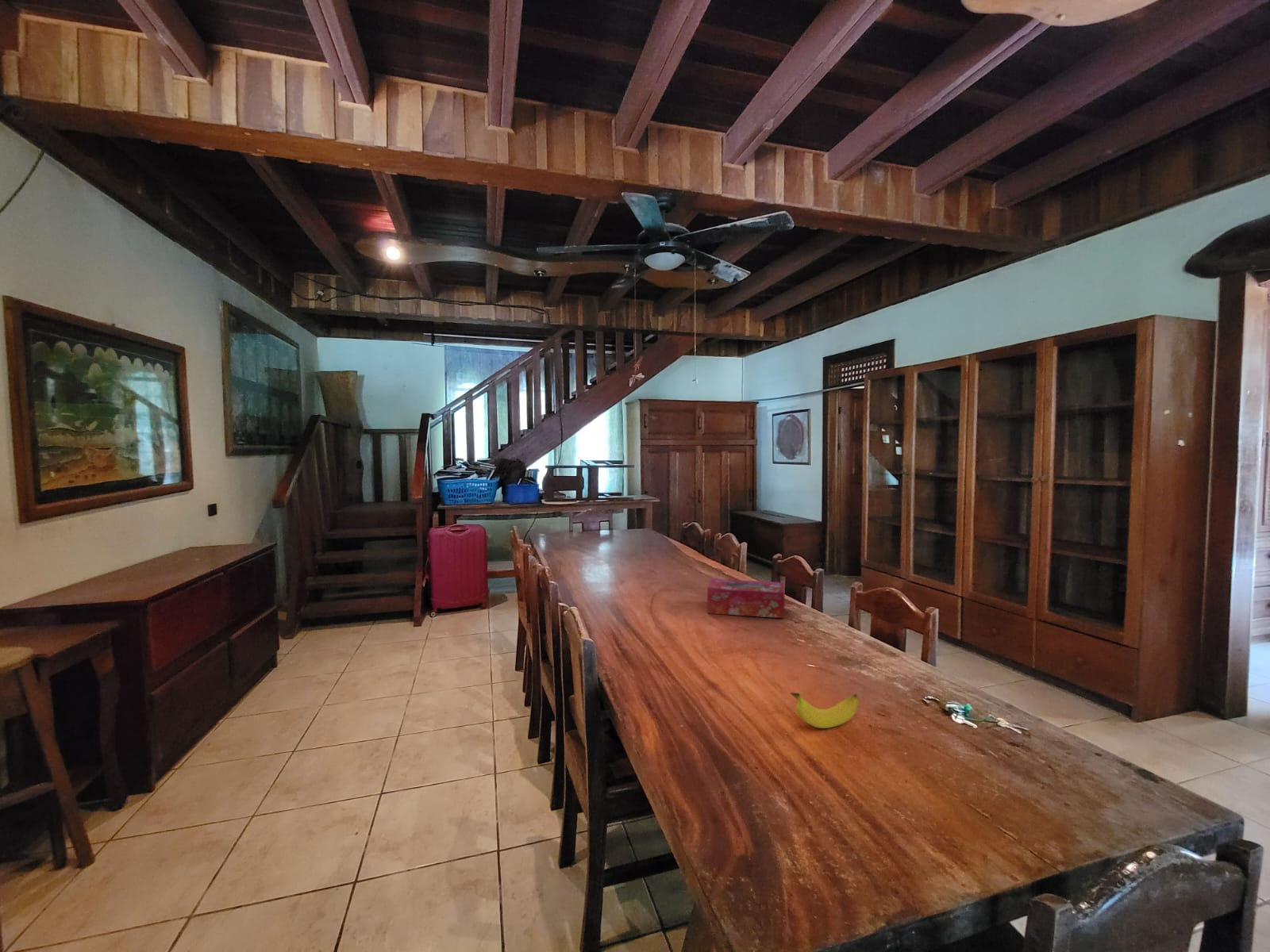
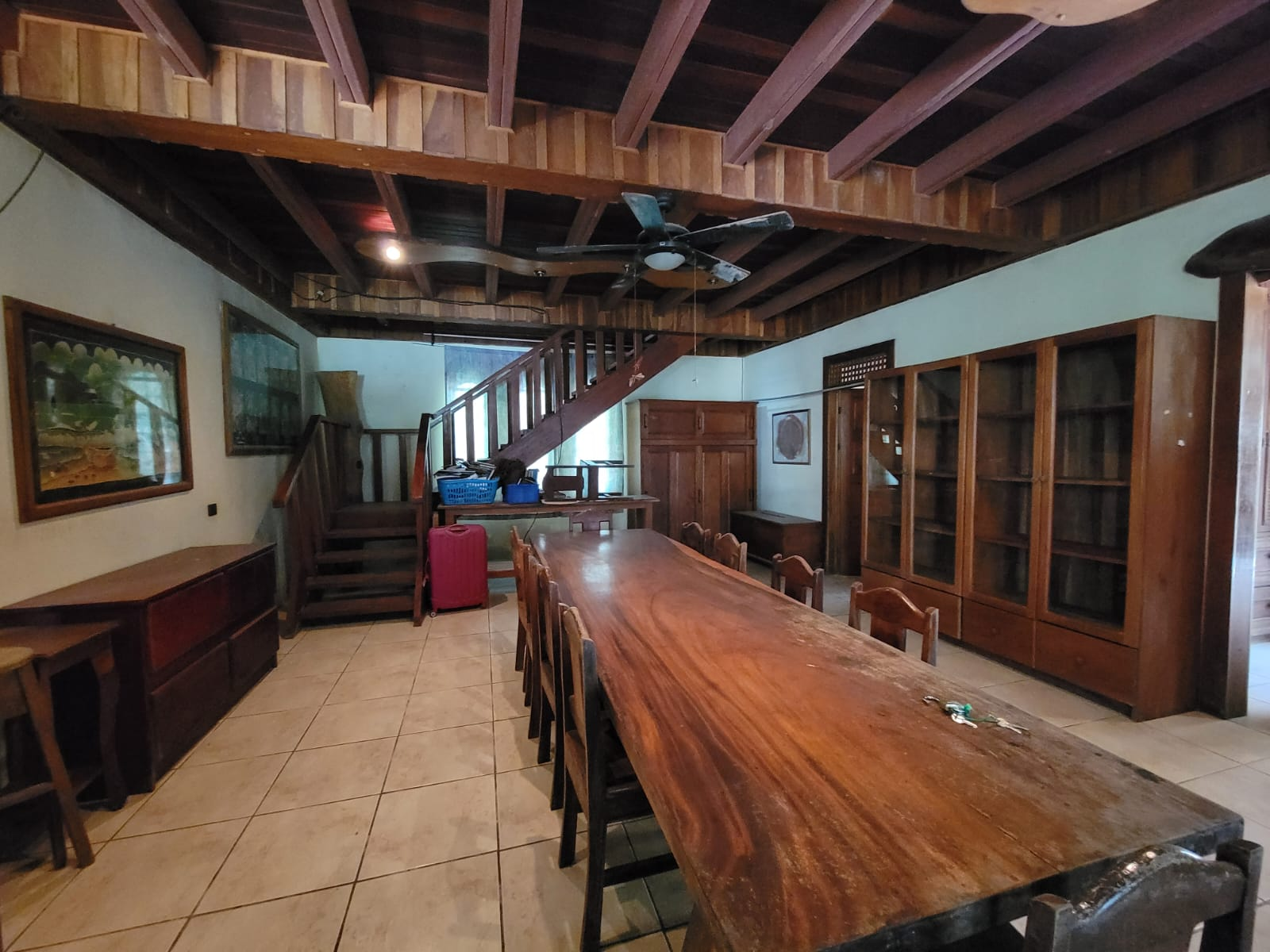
- banana [790,692,860,729]
- tissue box [706,578,785,619]
